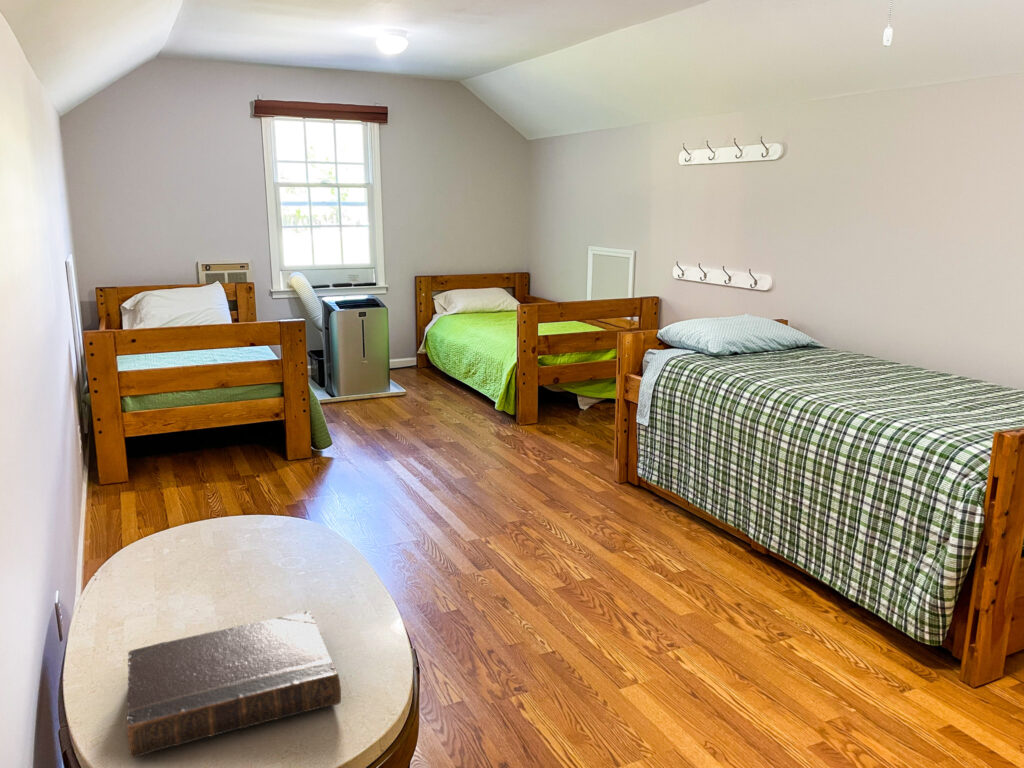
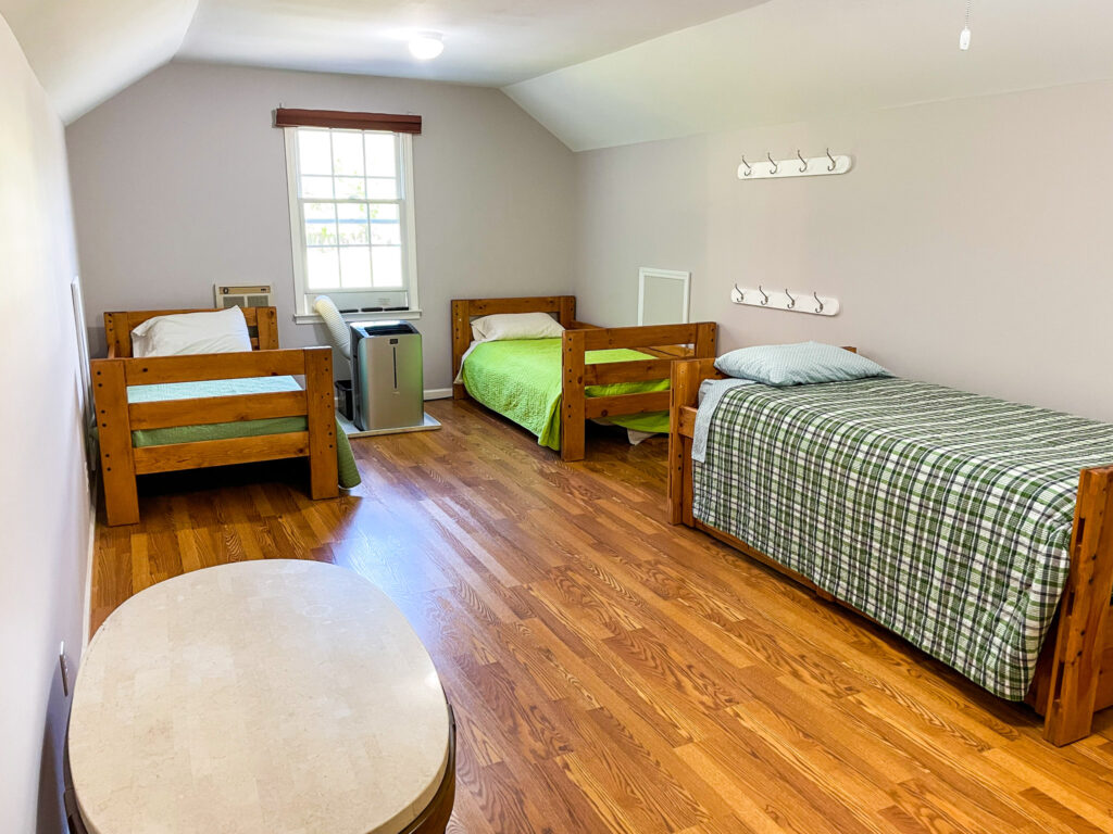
- book [126,610,342,759]
